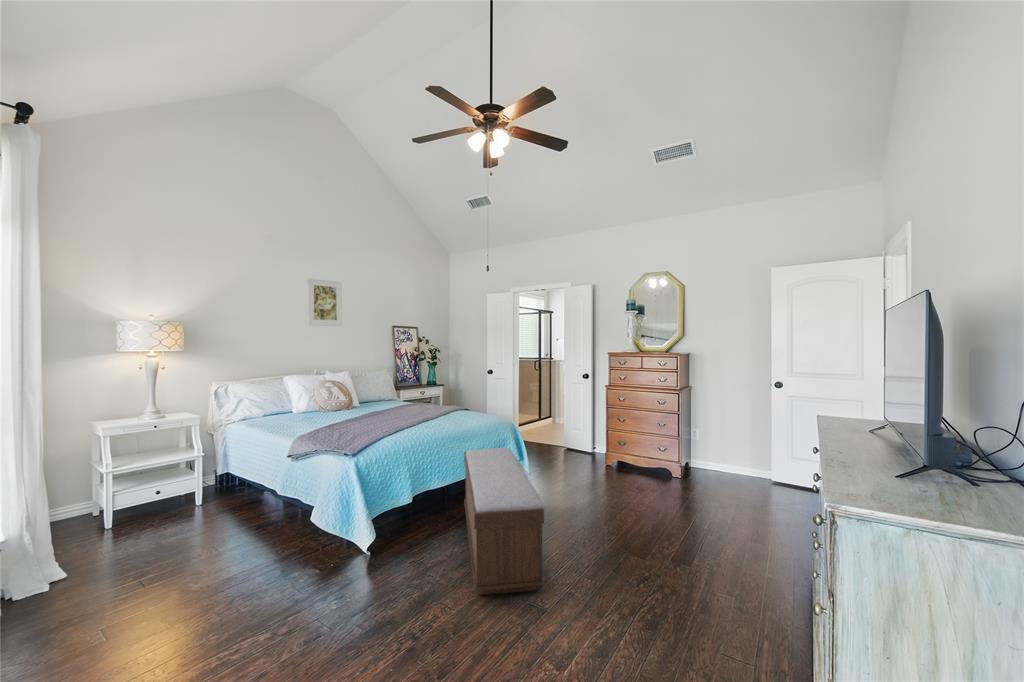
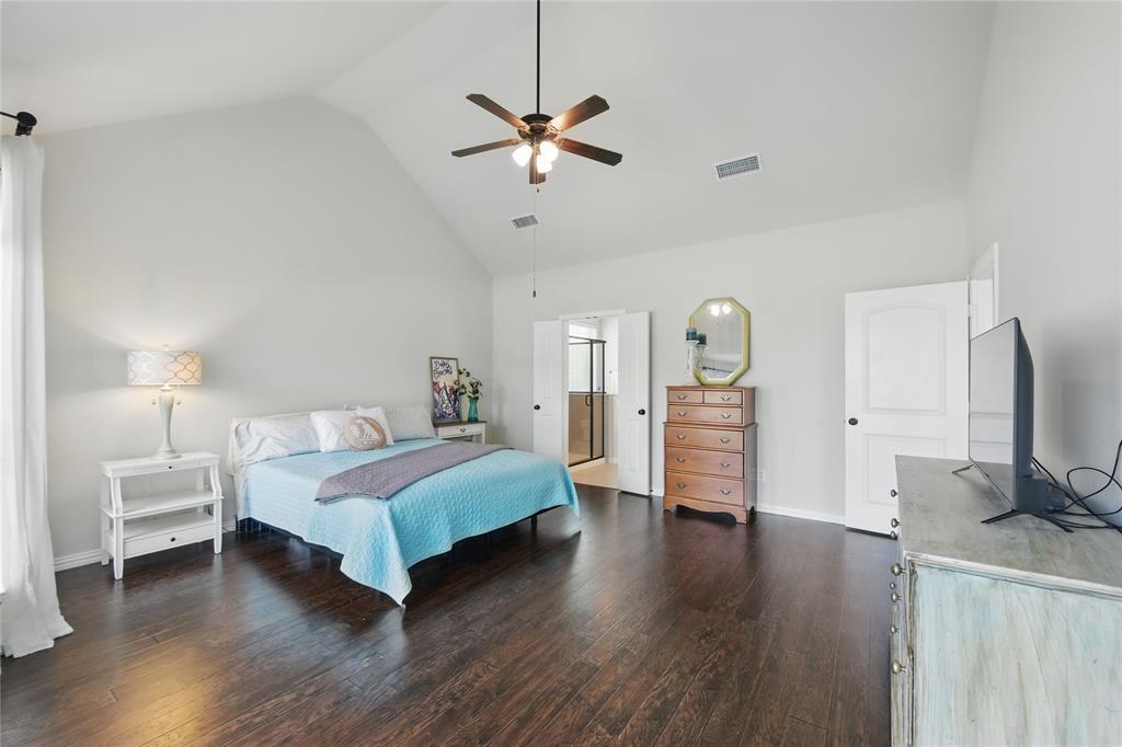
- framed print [306,277,343,327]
- bench [463,447,546,596]
